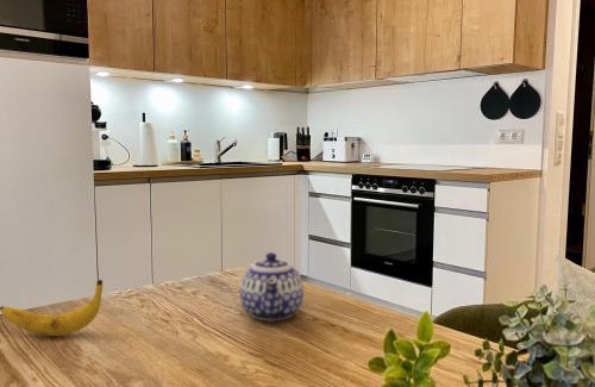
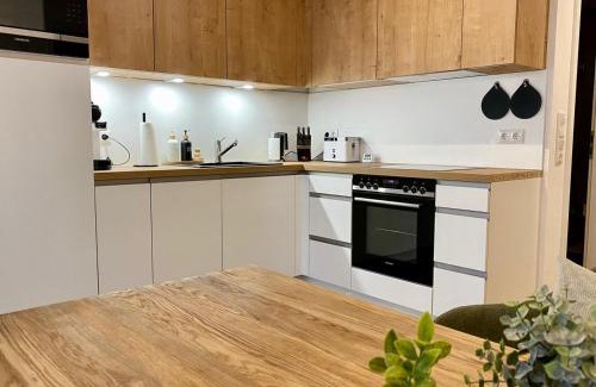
- teapot [239,251,305,322]
- banana [0,279,104,337]
